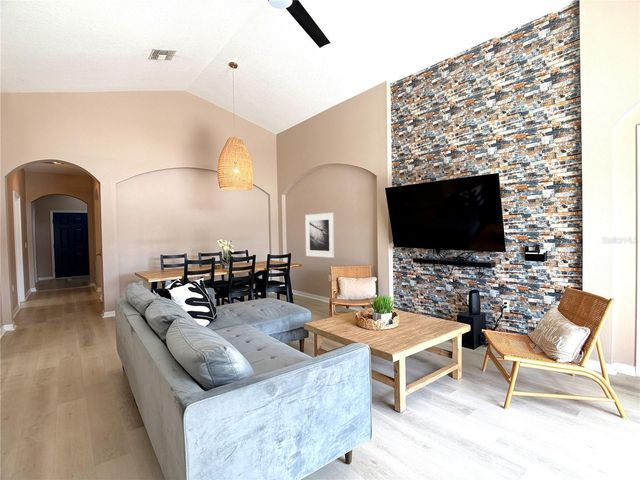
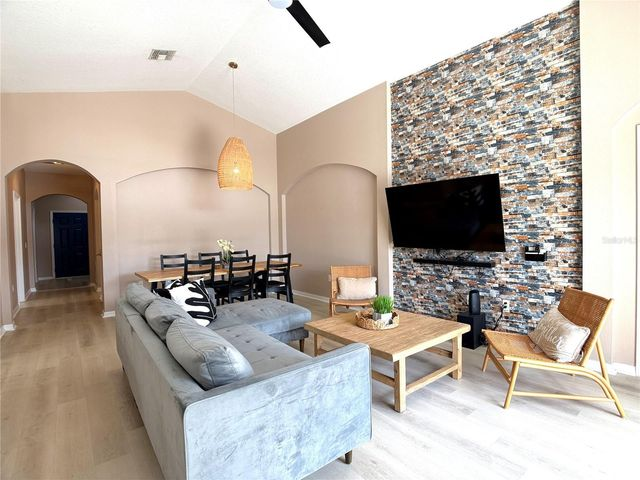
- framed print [304,212,335,259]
